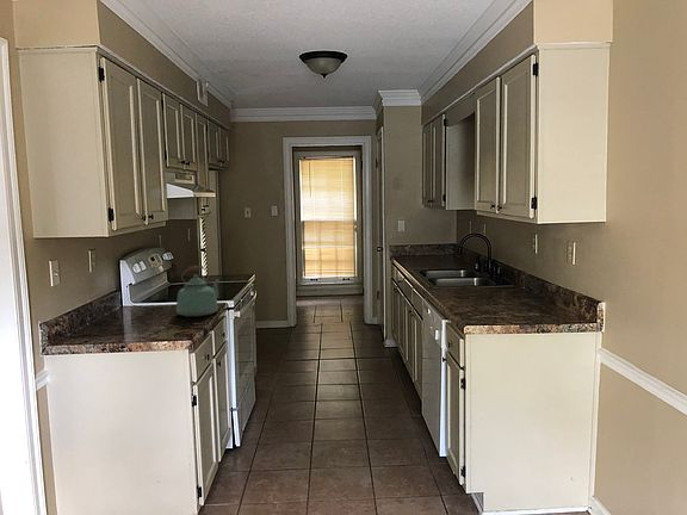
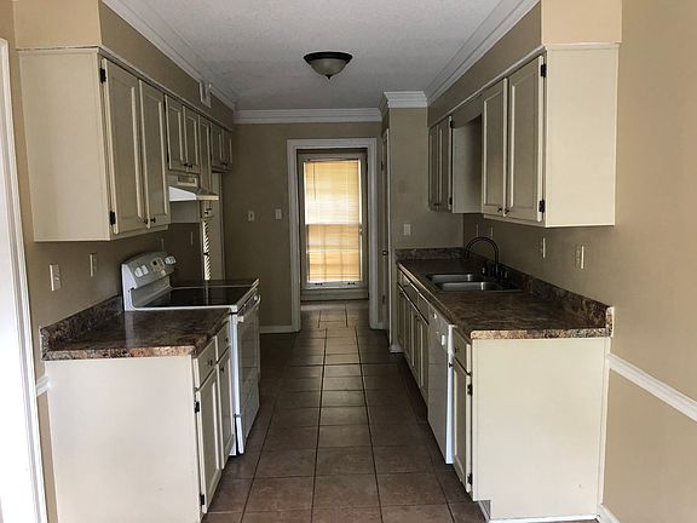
- kettle [175,265,221,318]
